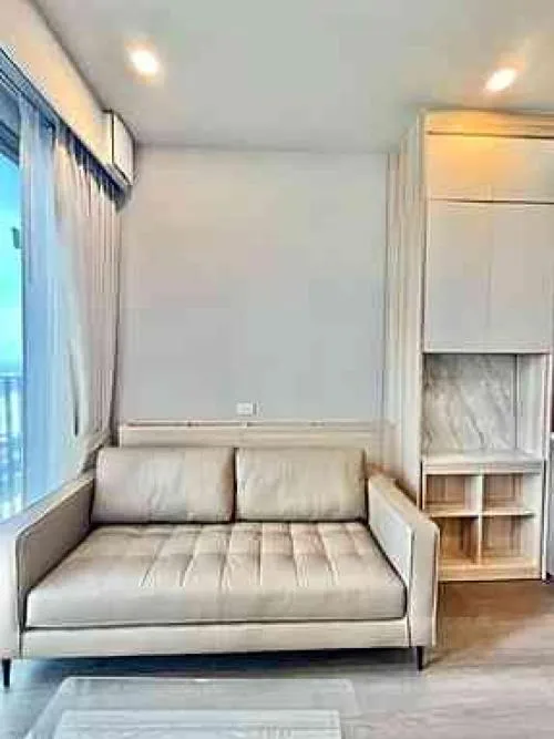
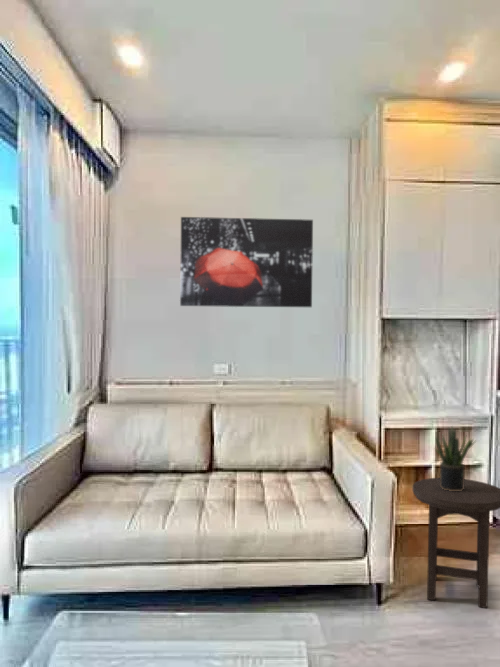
+ stool [412,477,500,609]
+ potted plant [434,425,478,491]
+ wall art [179,216,314,308]
